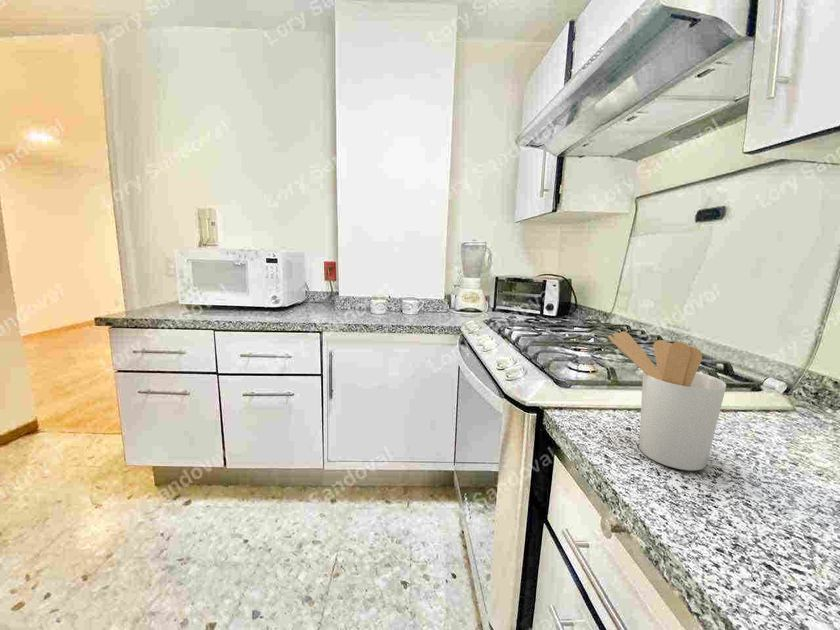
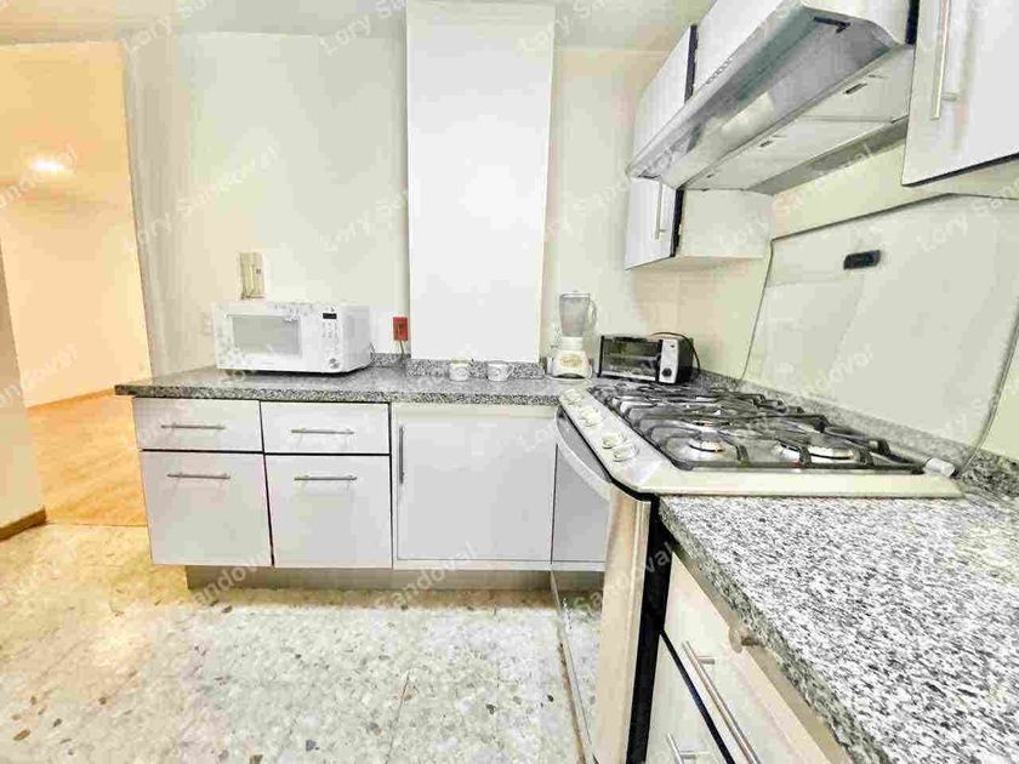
- utensil holder [607,331,727,471]
